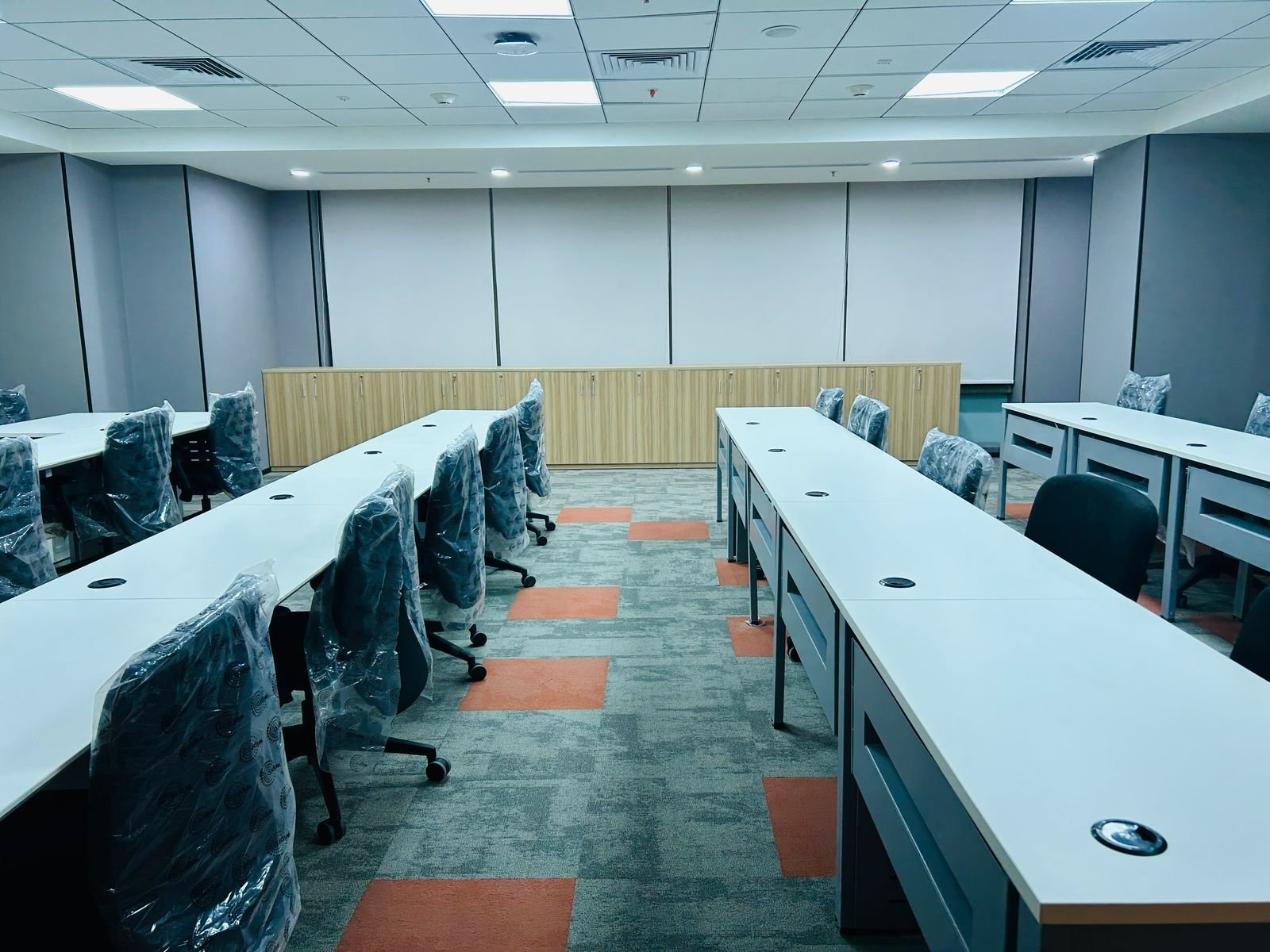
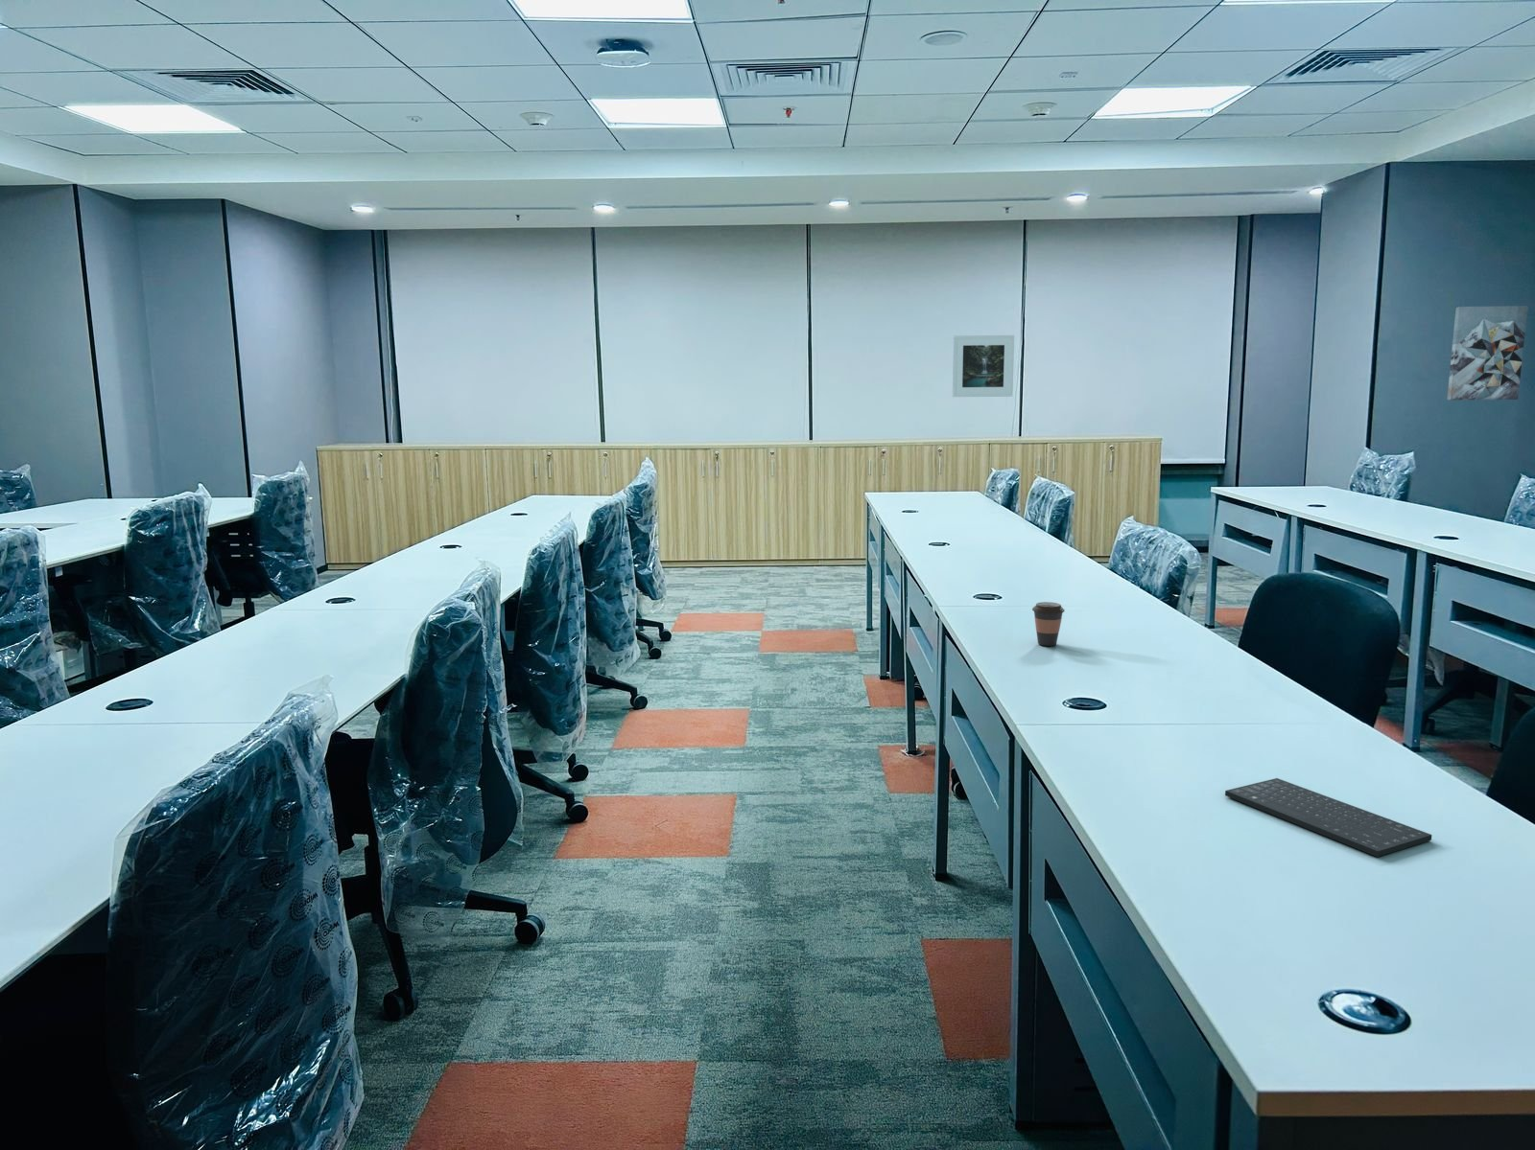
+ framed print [951,335,1015,397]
+ keyboard [1224,777,1432,858]
+ coffee cup [1031,600,1066,647]
+ wall art [1446,304,1529,401]
